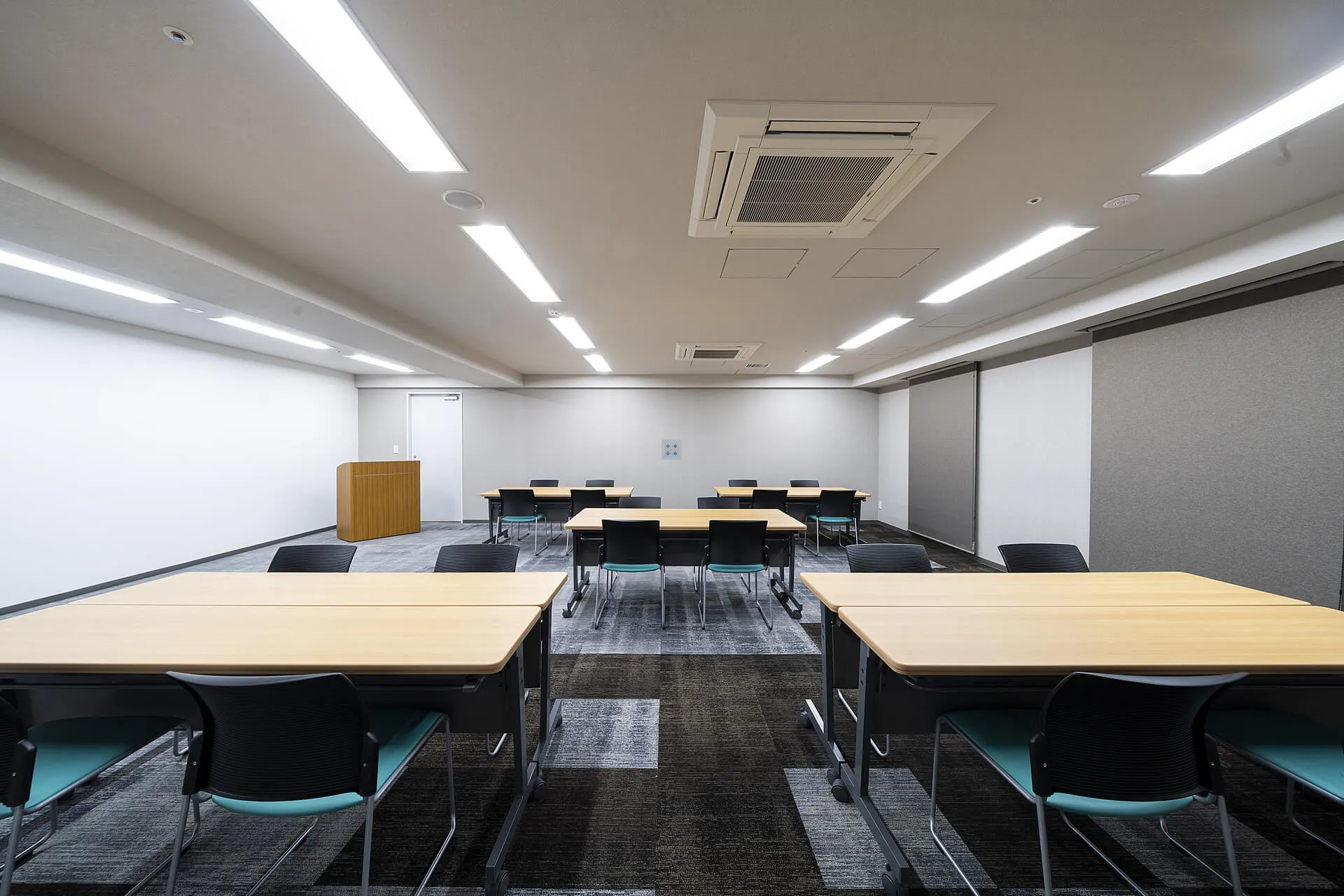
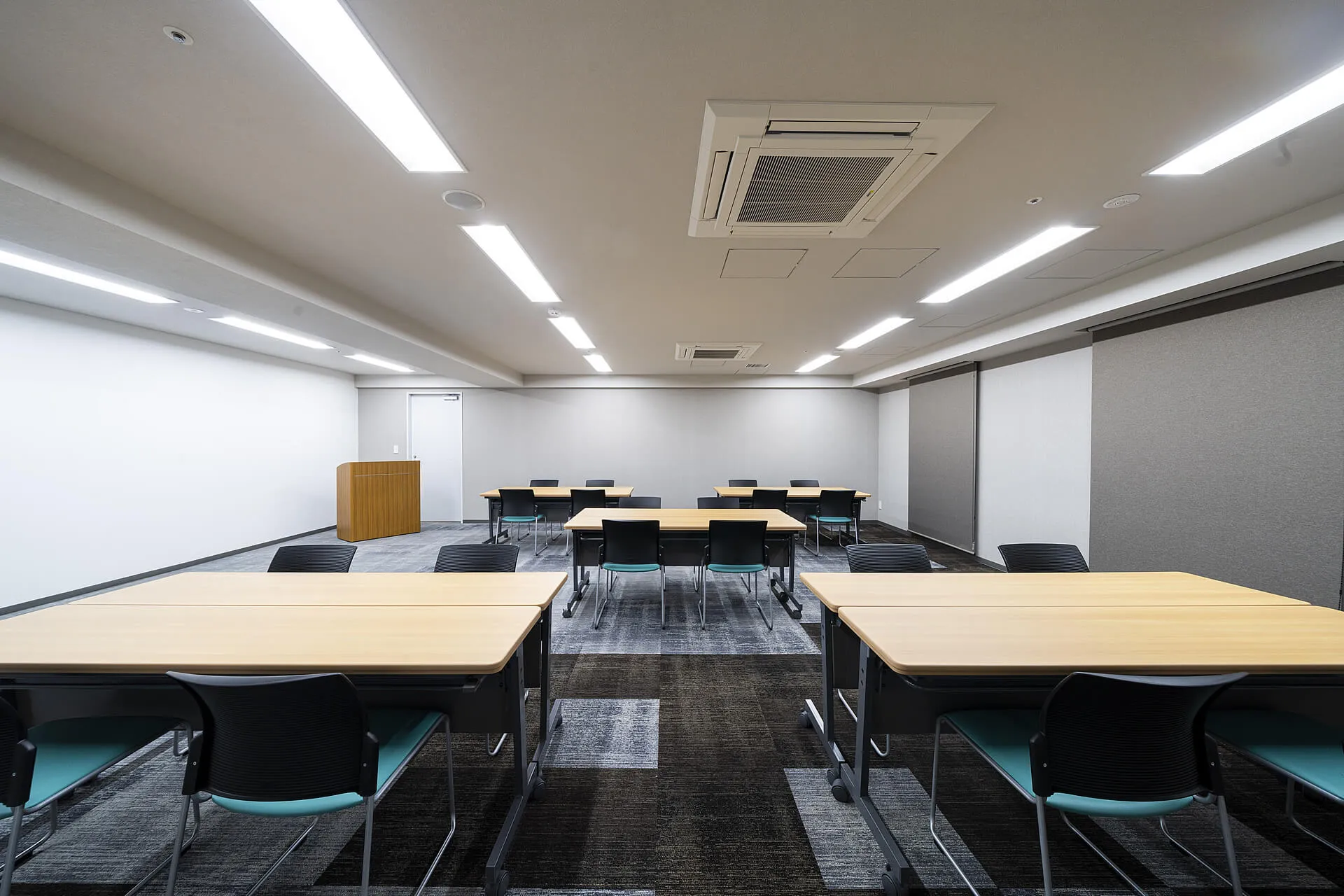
- wall art [661,439,682,461]
